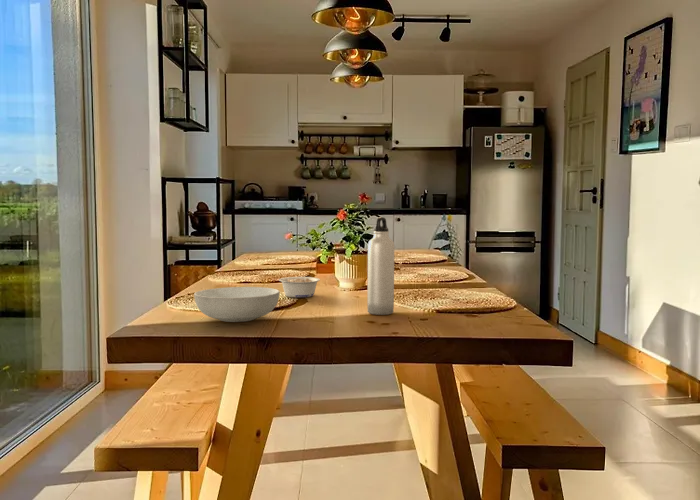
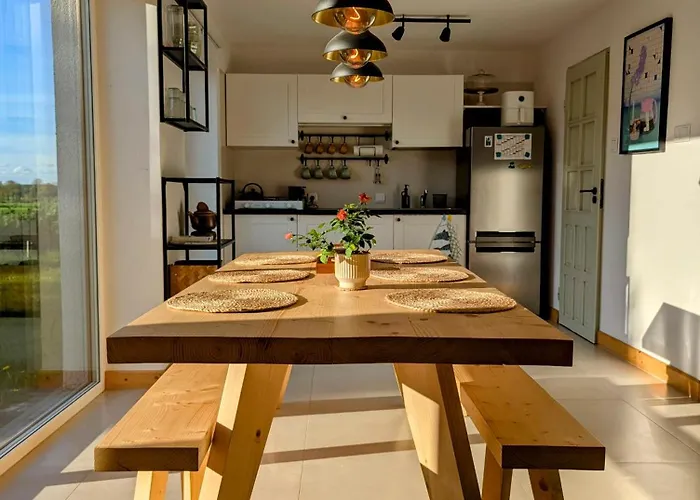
- serving bowl [193,286,281,323]
- legume [278,276,321,298]
- water bottle [367,216,395,316]
